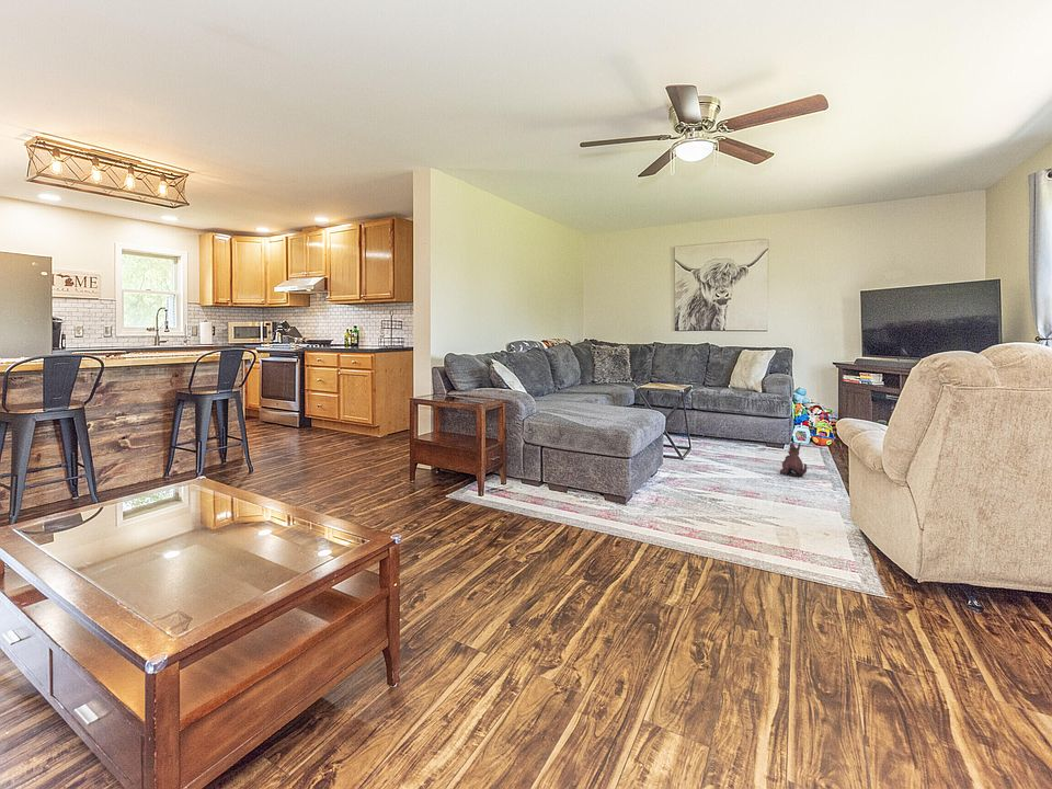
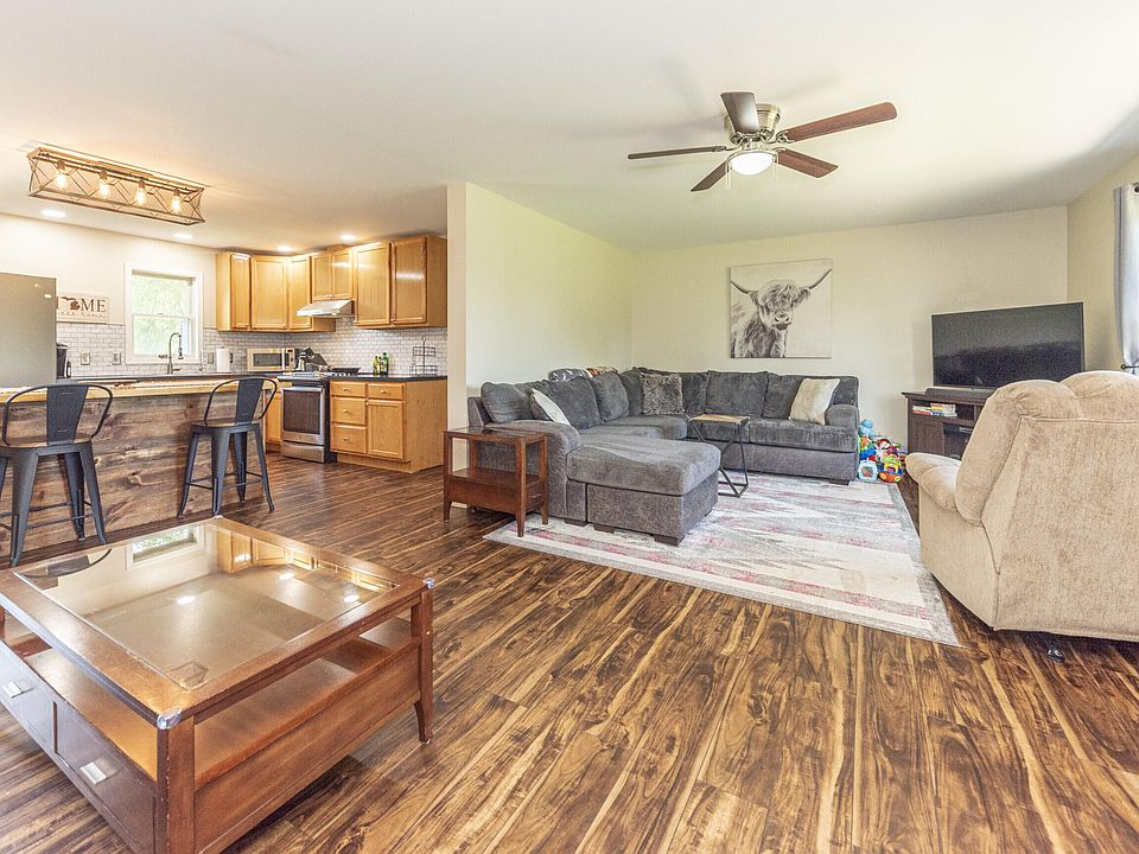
- plush toy [779,442,808,478]
